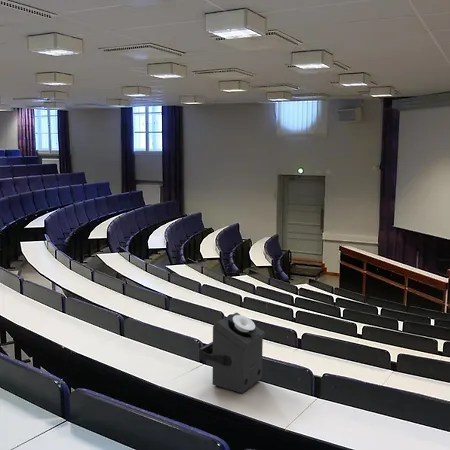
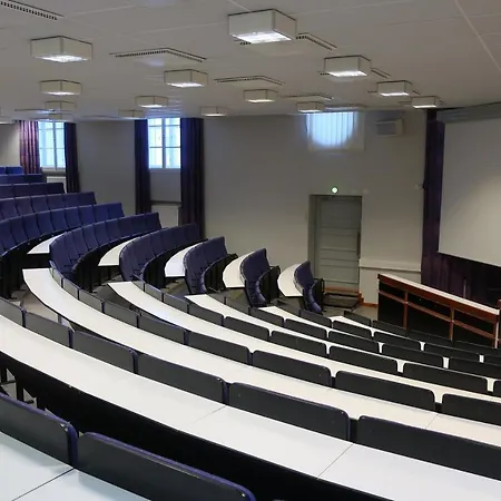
- speaker [198,312,266,394]
